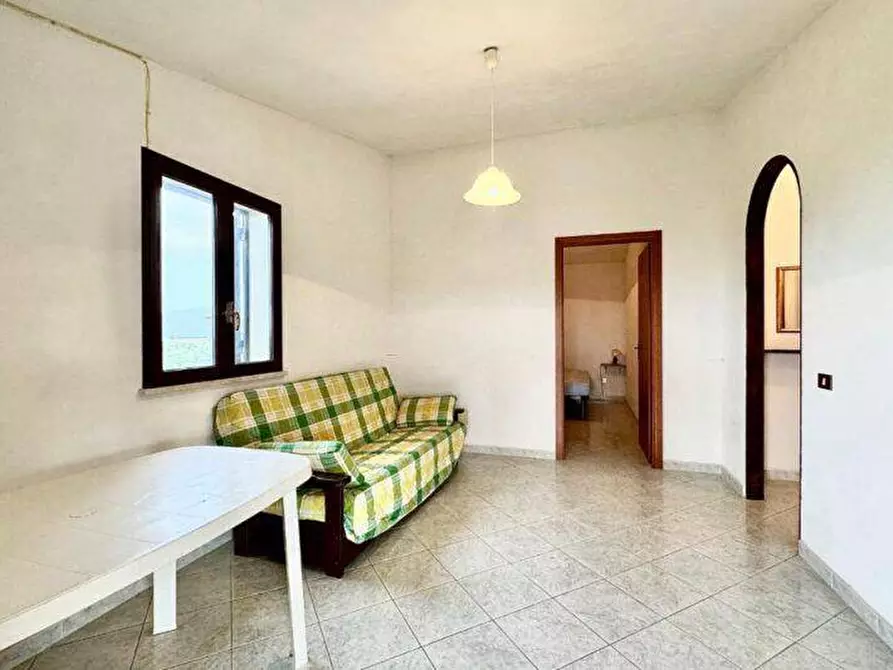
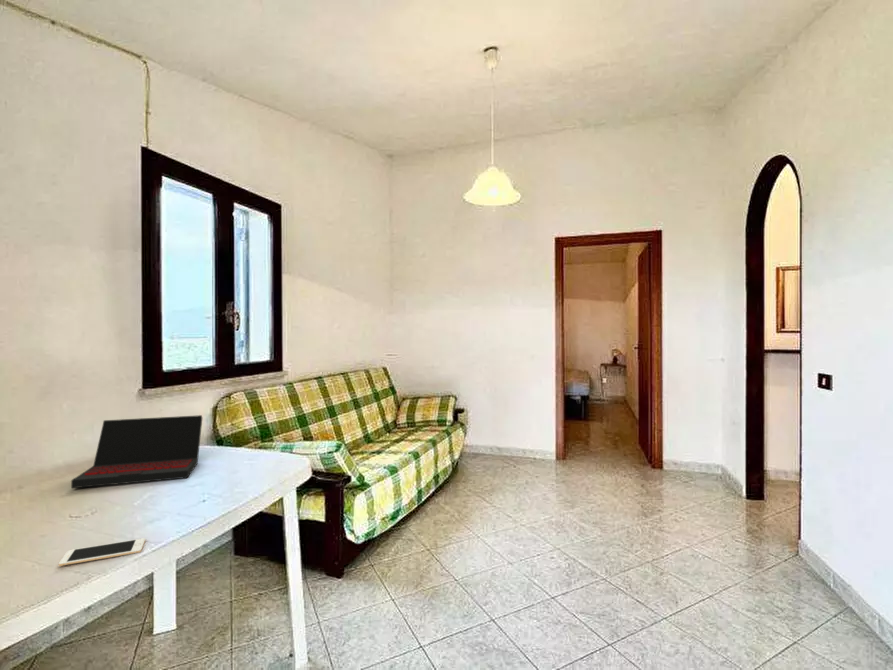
+ laptop [70,414,203,489]
+ cell phone [58,537,146,567]
